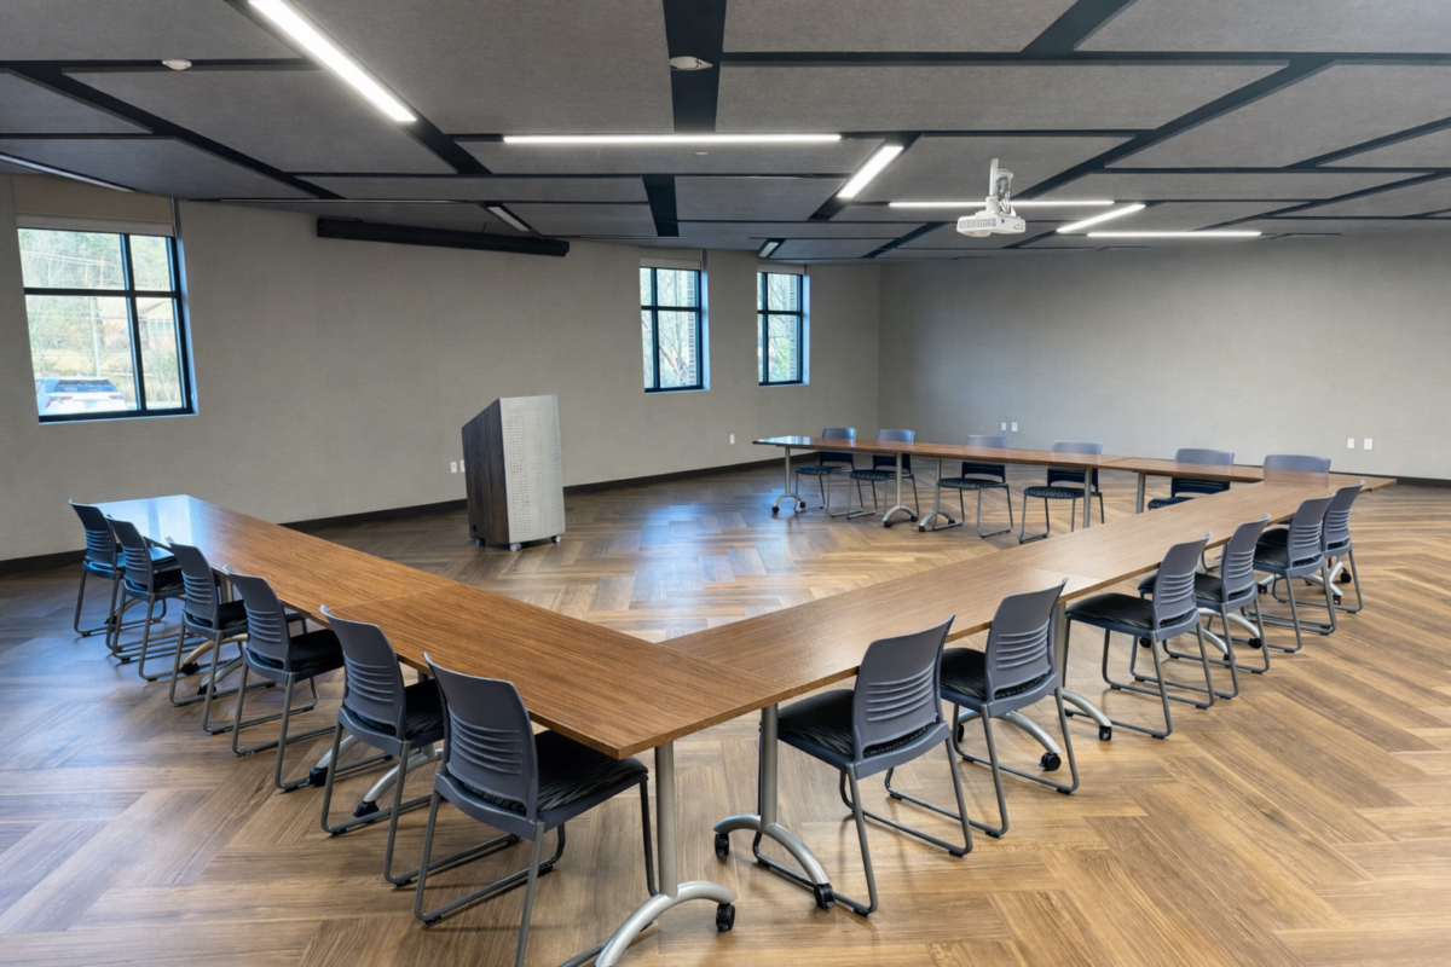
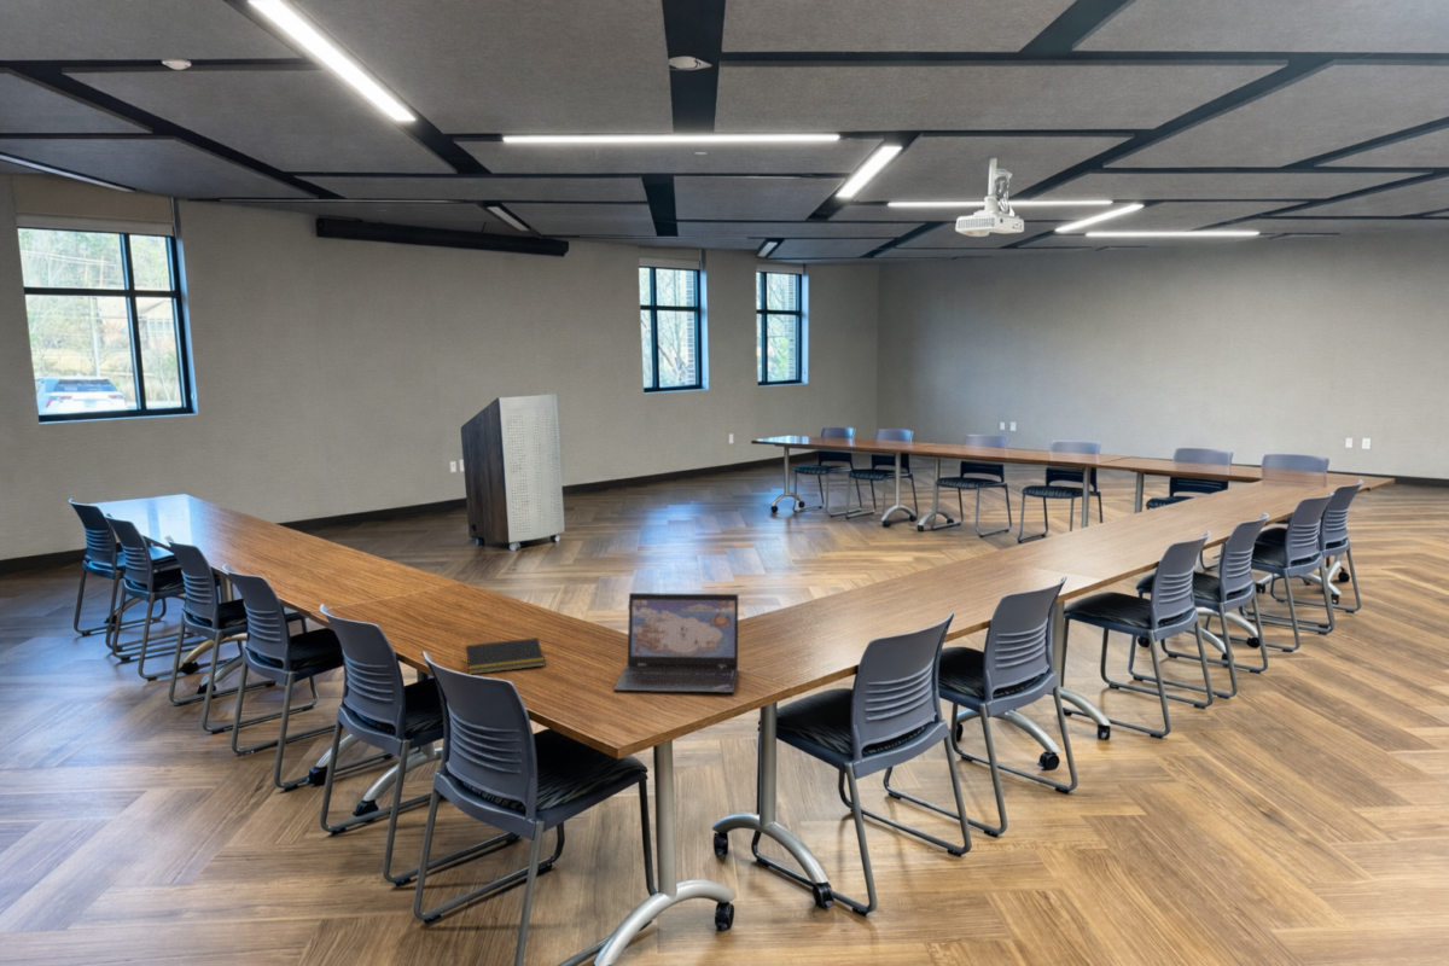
+ laptop [612,592,739,694]
+ notepad [464,636,546,675]
